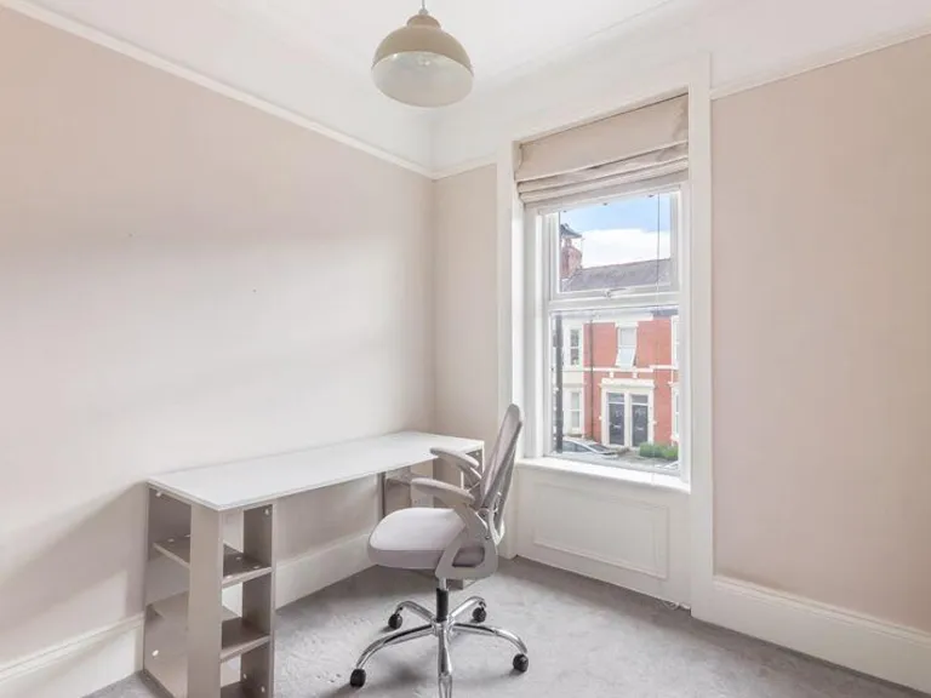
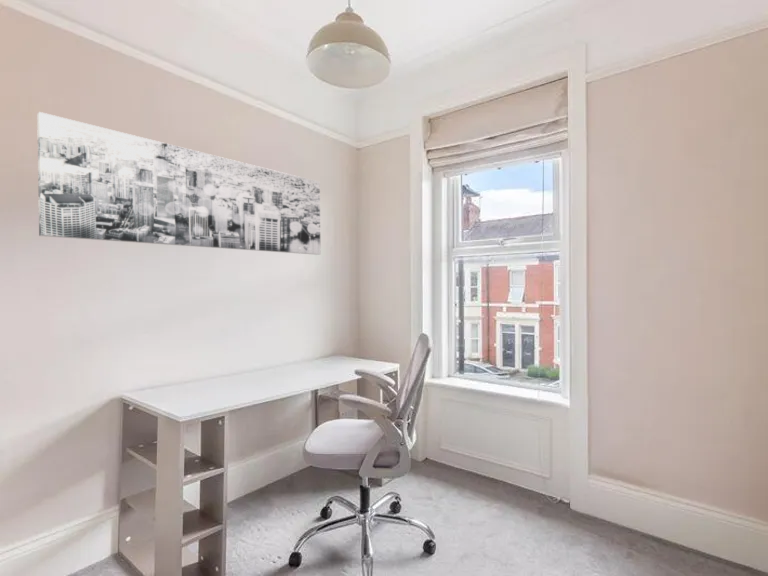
+ wall art [36,111,322,256]
